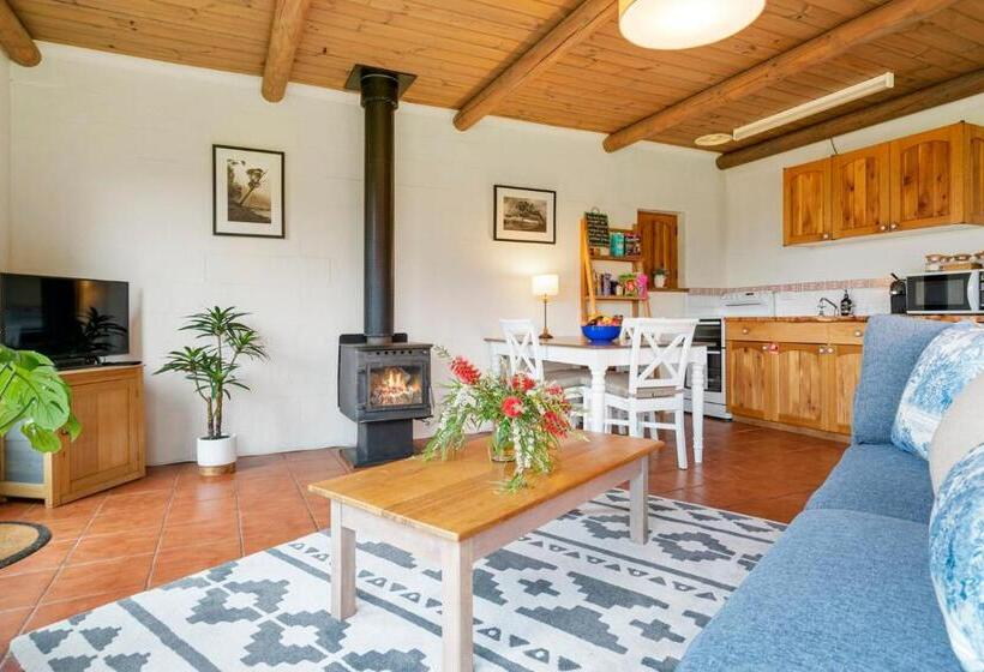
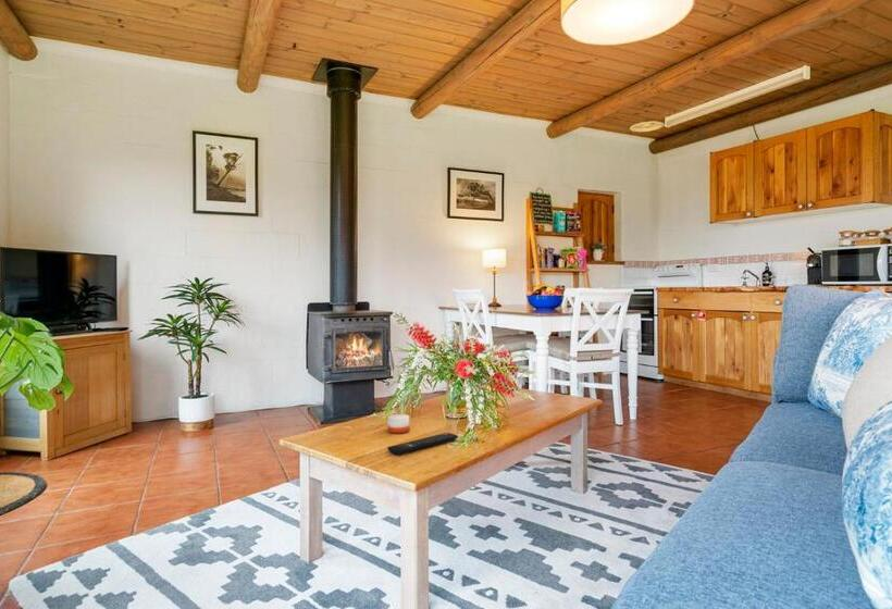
+ remote control [387,432,459,456]
+ candle [386,407,410,435]
